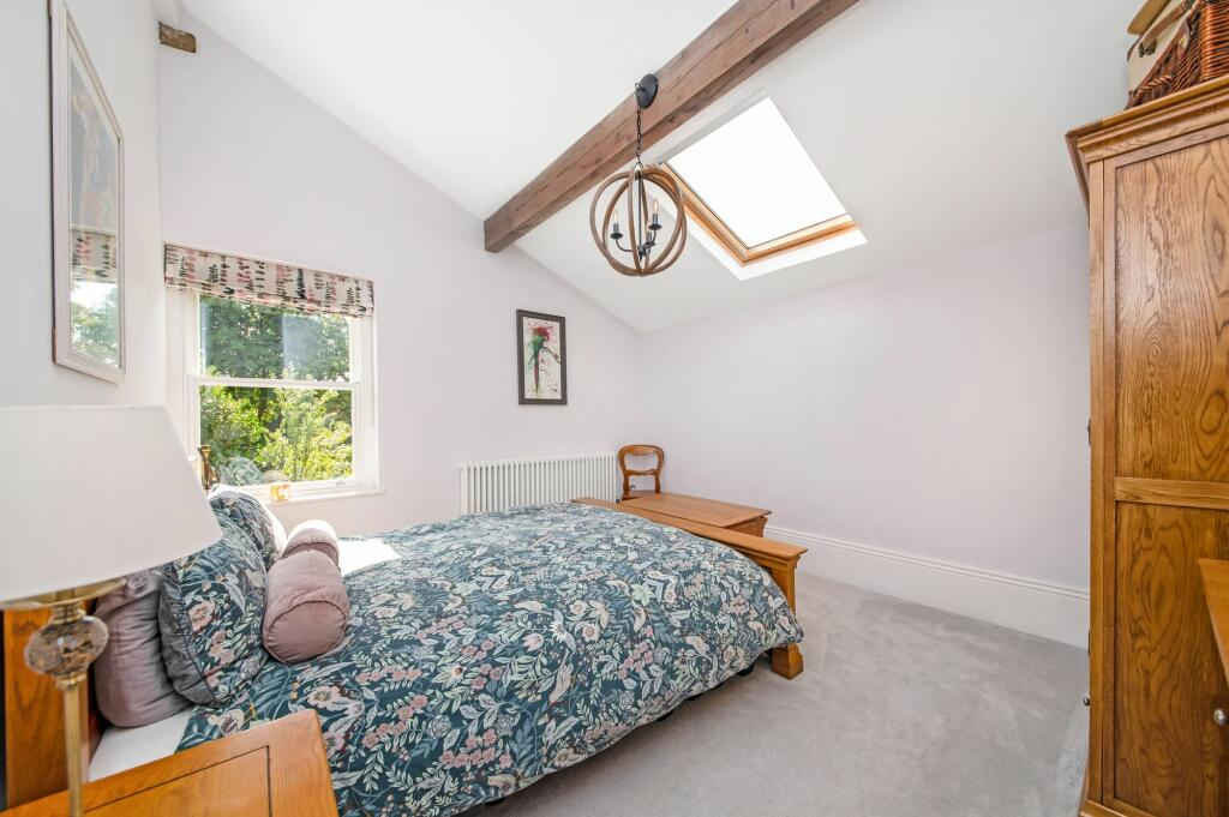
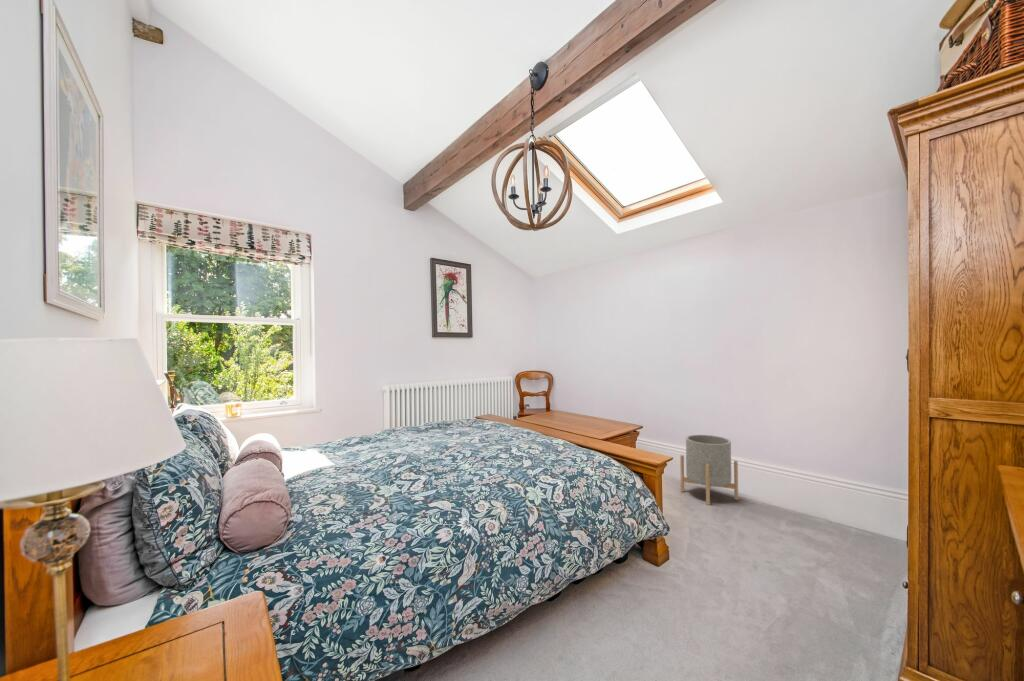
+ planter [679,434,739,506]
